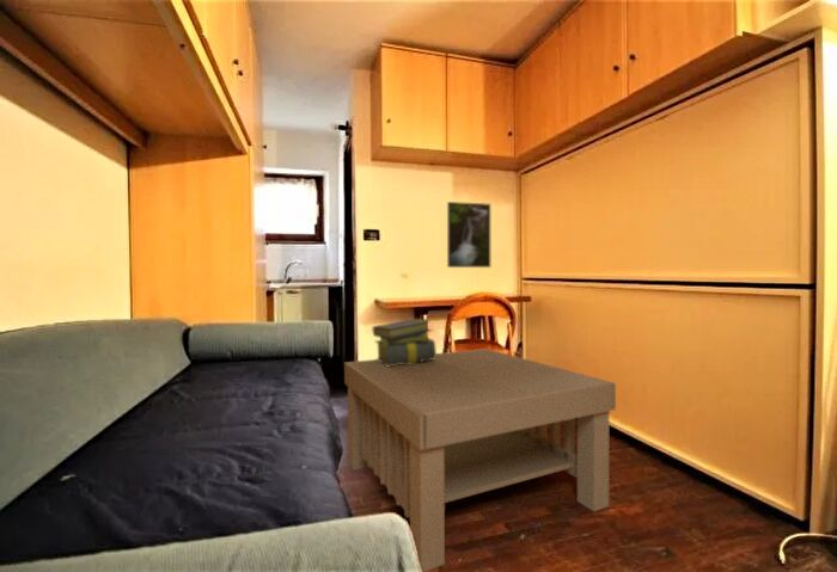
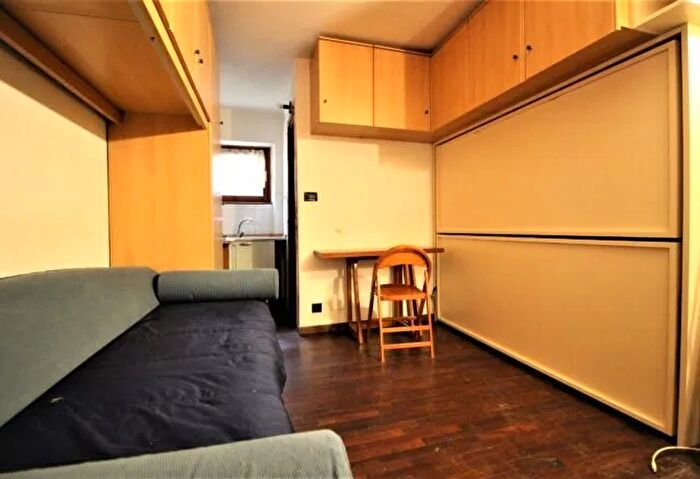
- coffee table [343,347,617,572]
- stack of books [372,318,438,367]
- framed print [446,201,491,269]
